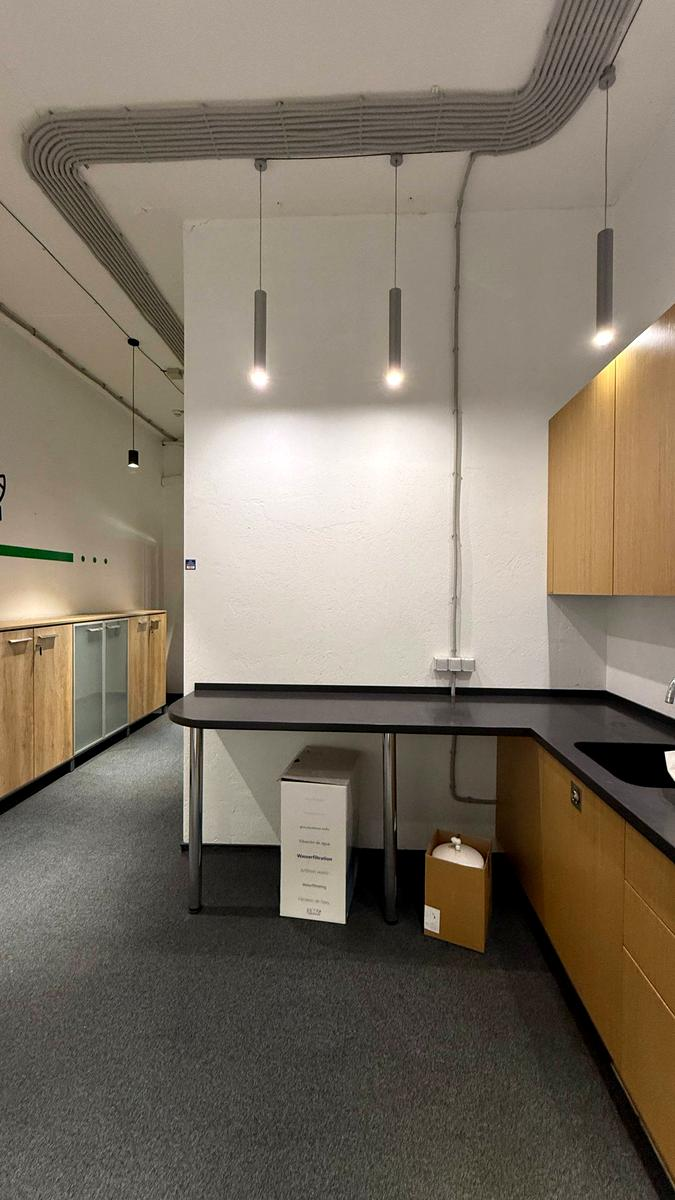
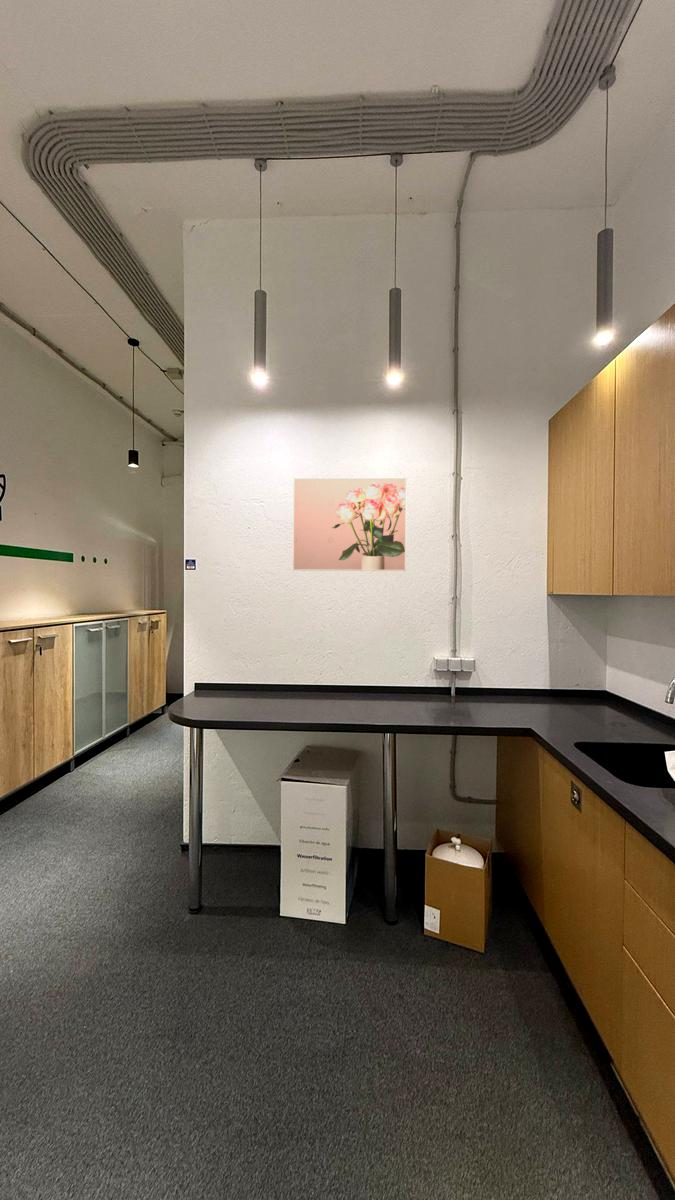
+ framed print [292,476,408,572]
